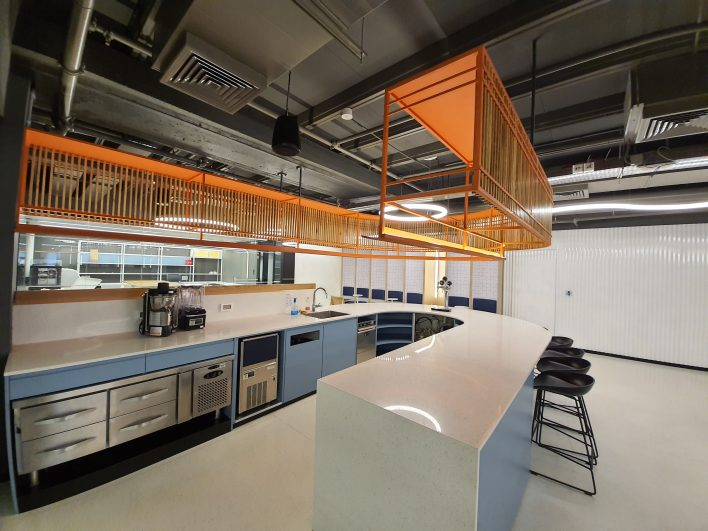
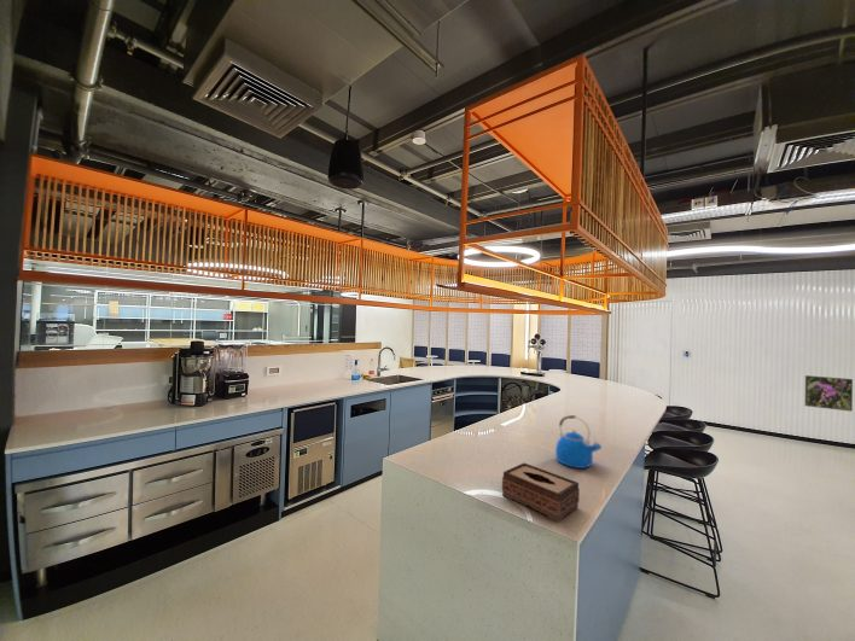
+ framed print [804,374,854,413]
+ tissue box [501,462,581,524]
+ kettle [554,414,603,470]
